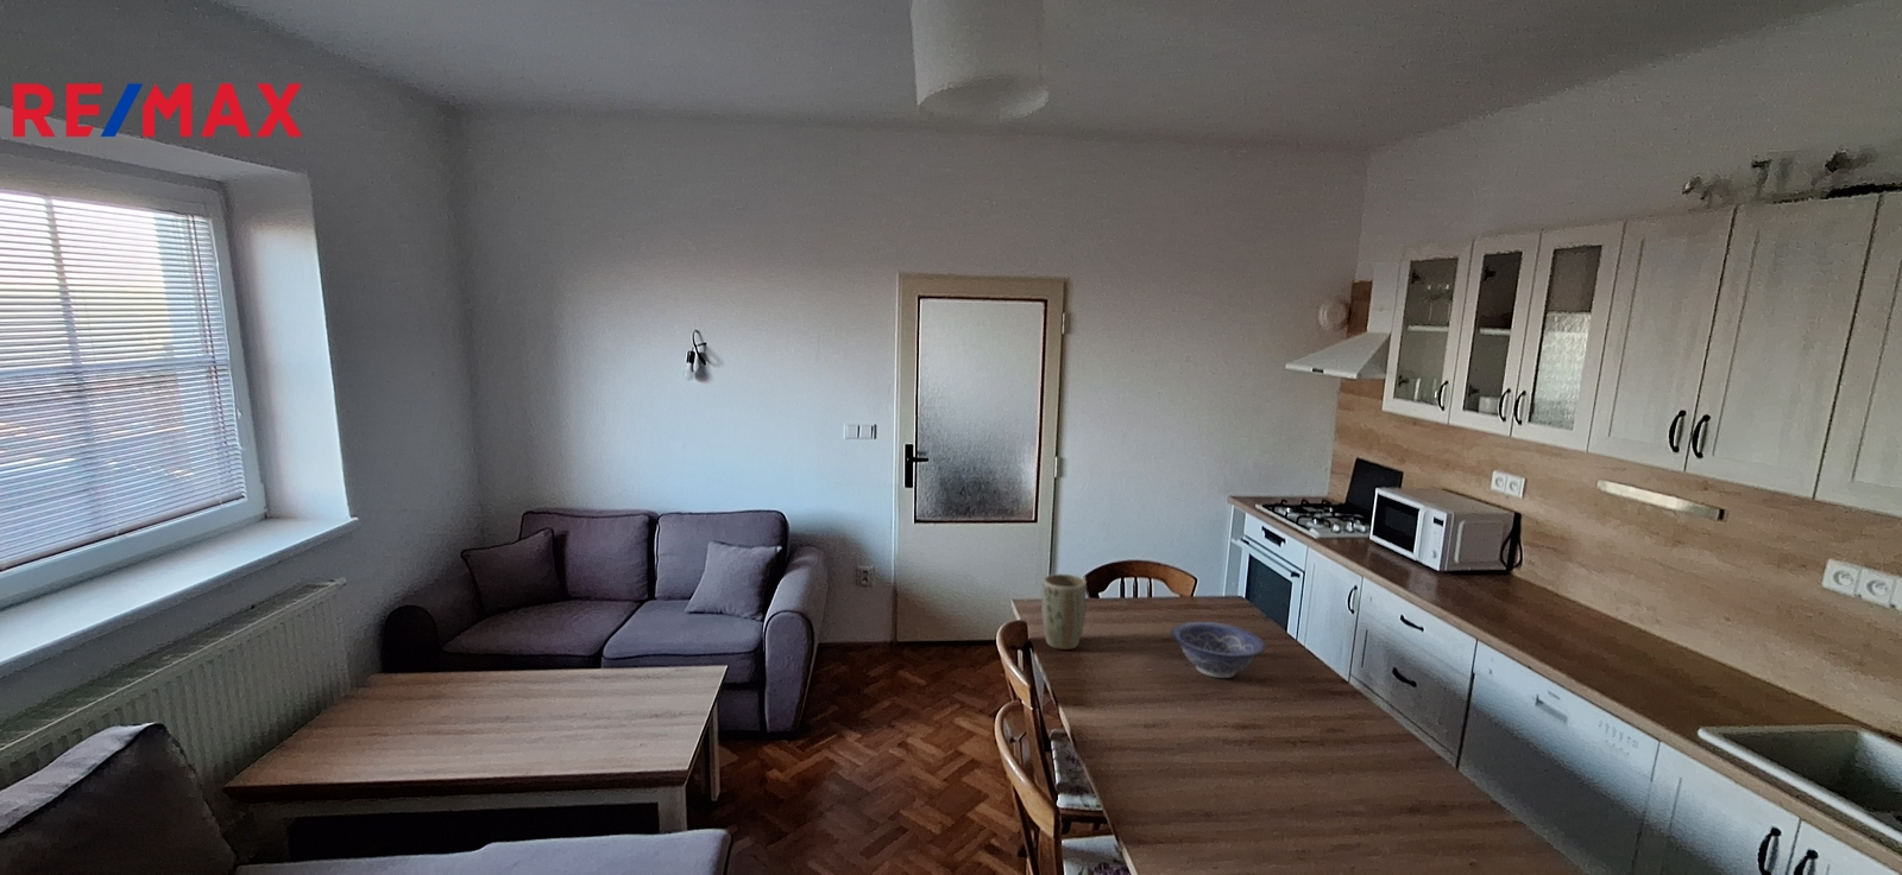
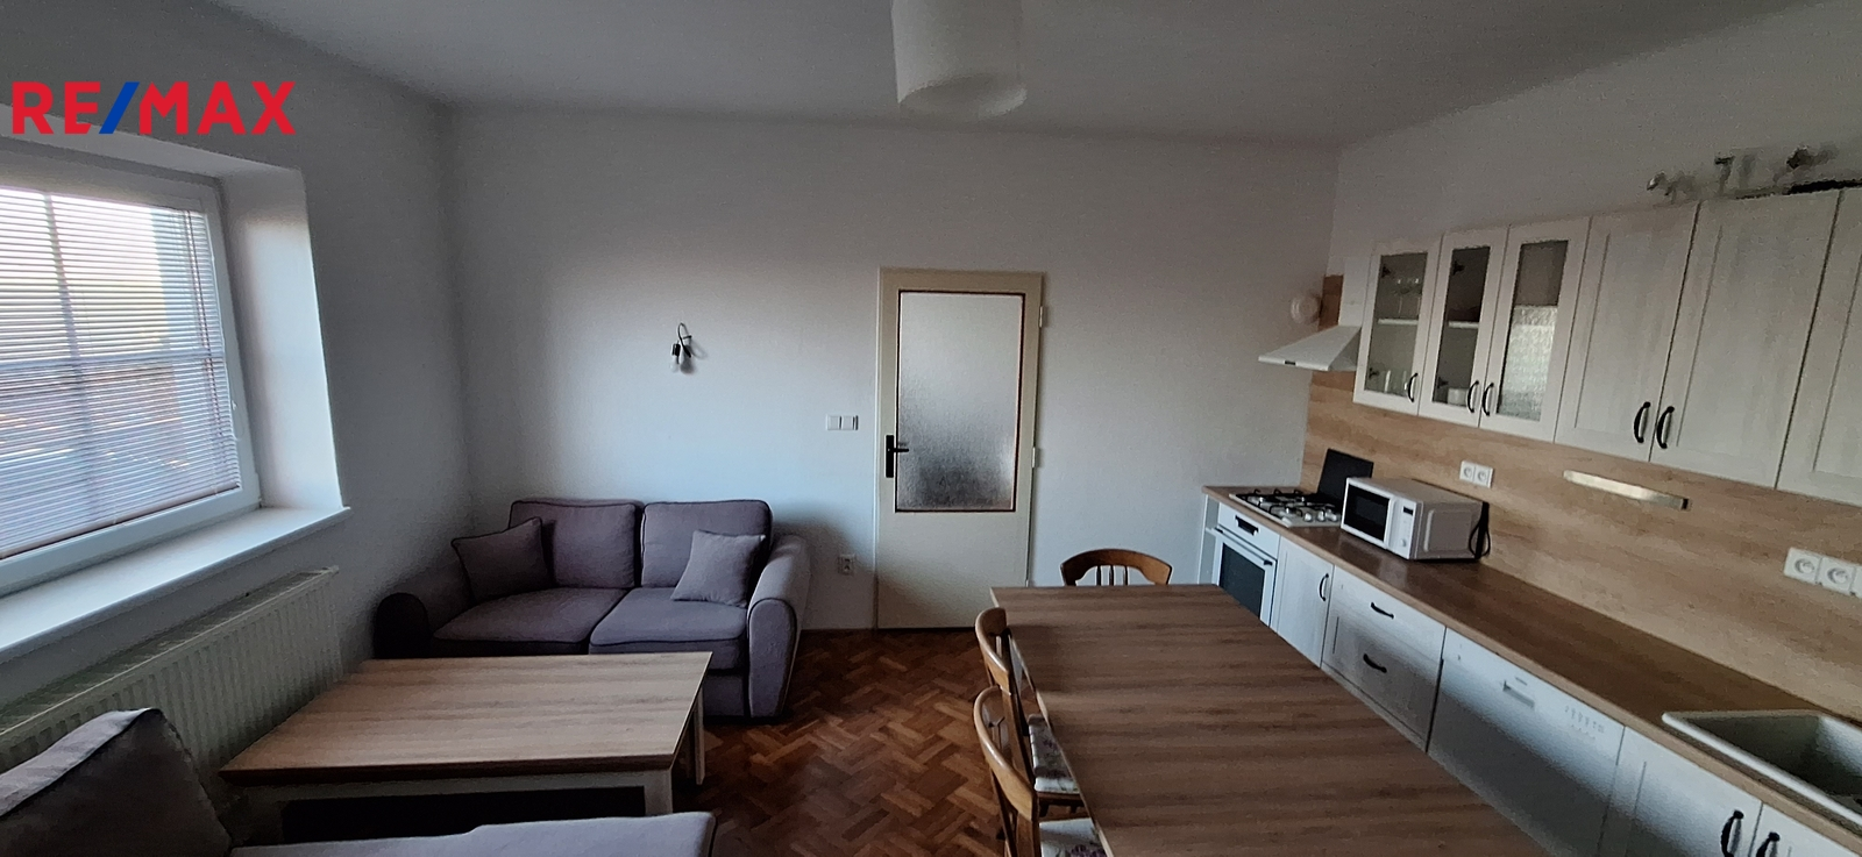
- decorative bowl [1169,620,1268,679]
- plant pot [1041,572,1088,651]
